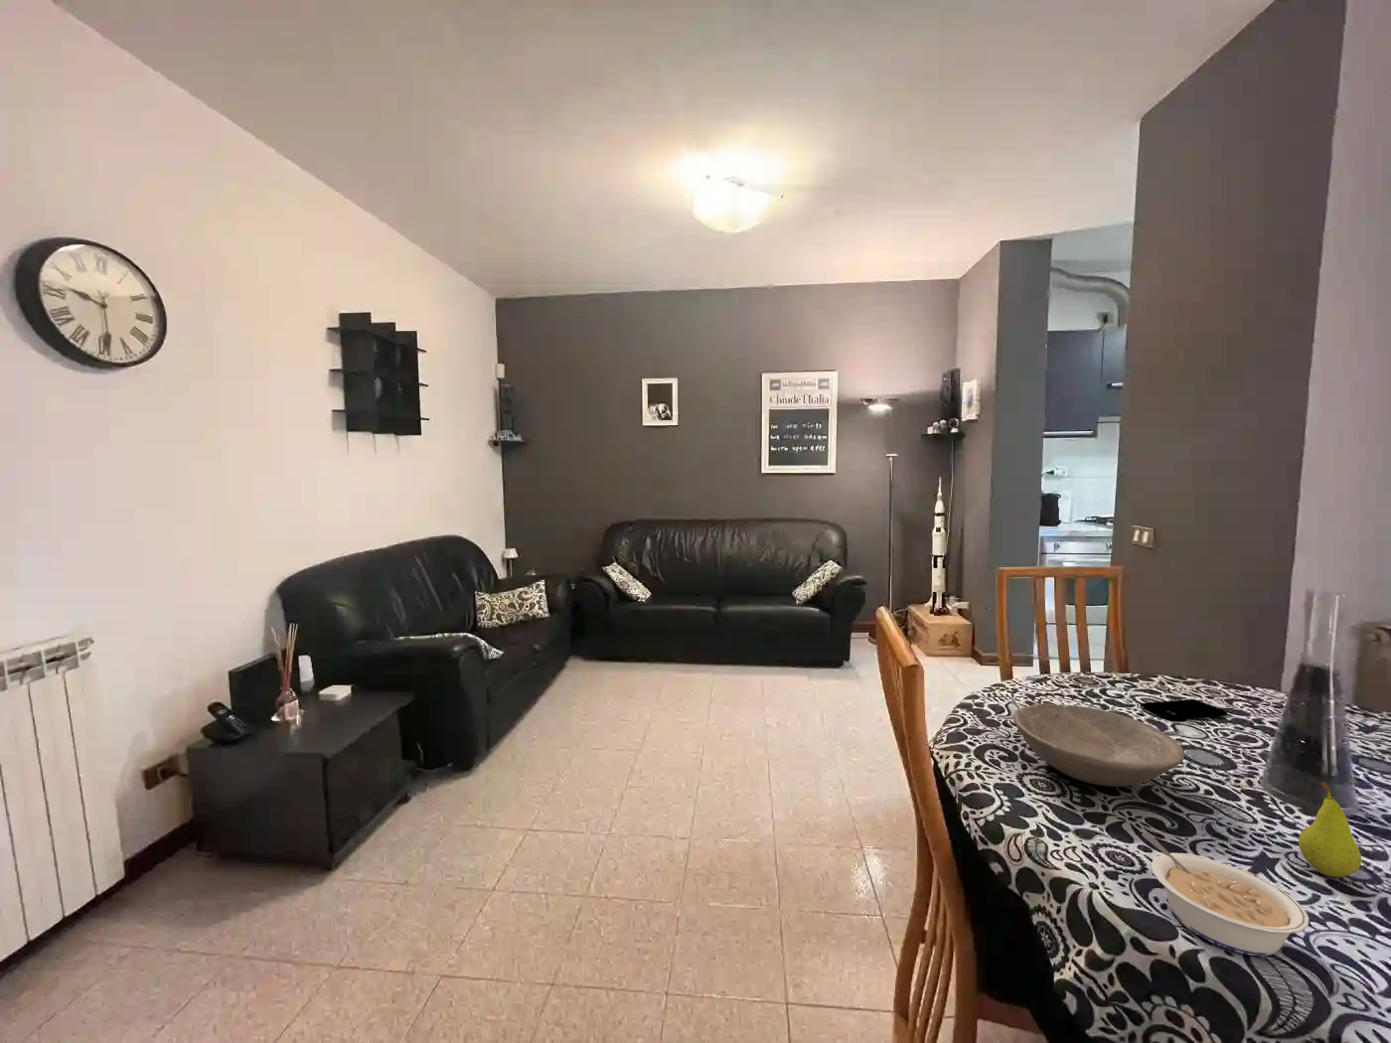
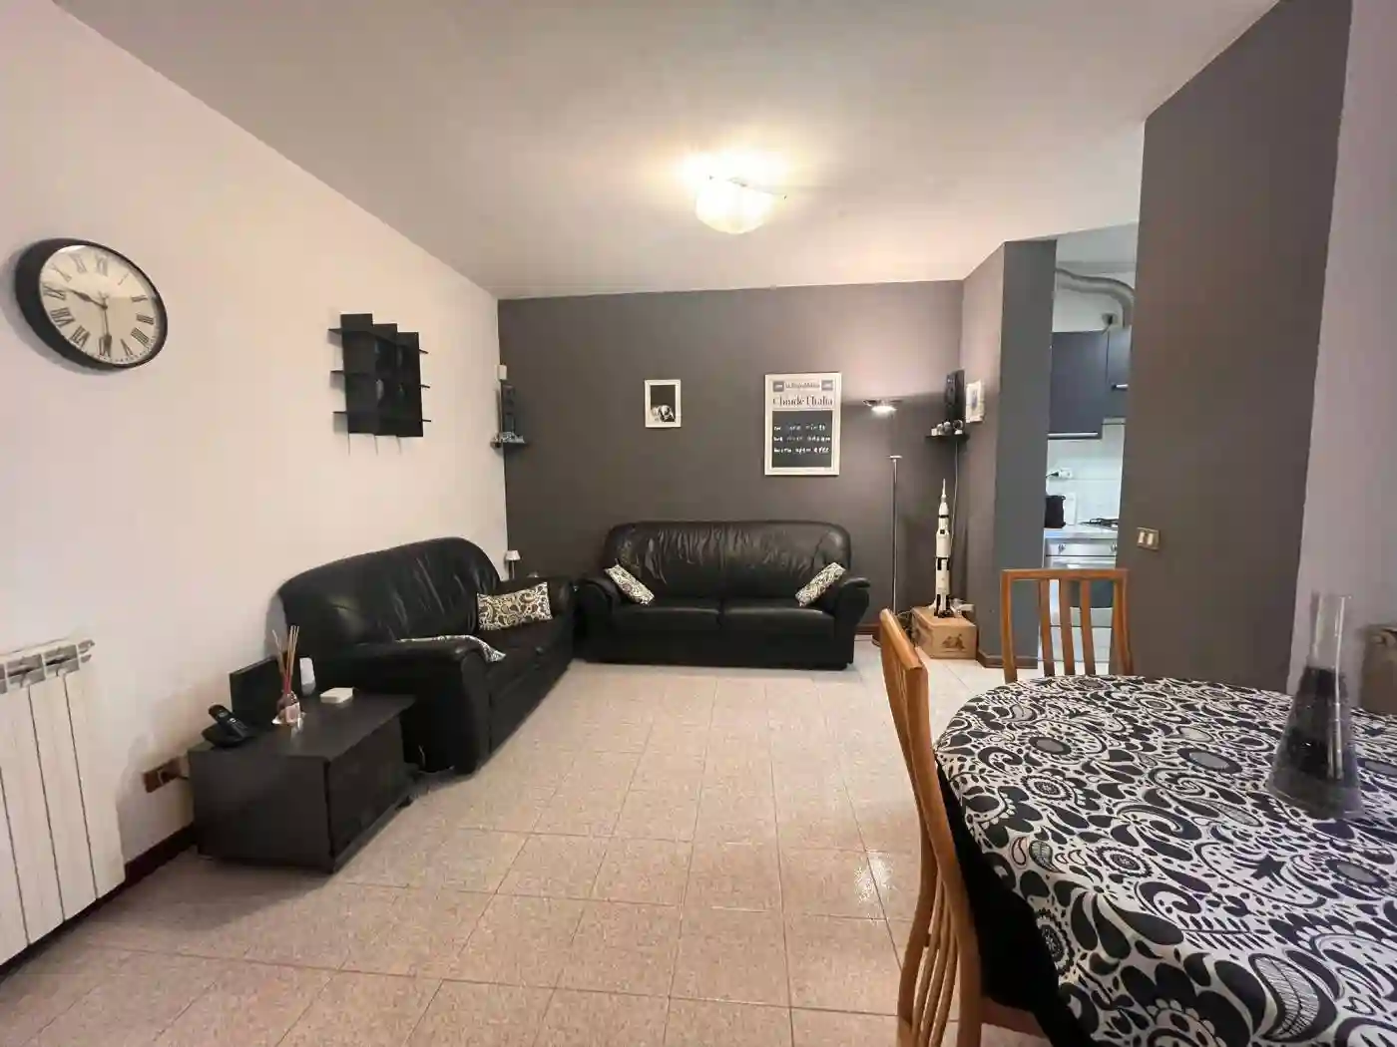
- bowl [1012,702,1185,788]
- fruit [1298,781,1363,878]
- legume [1141,832,1310,958]
- smartphone [1139,698,1228,720]
